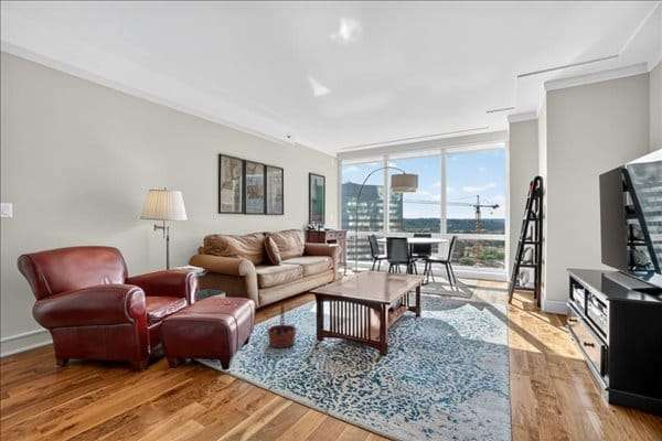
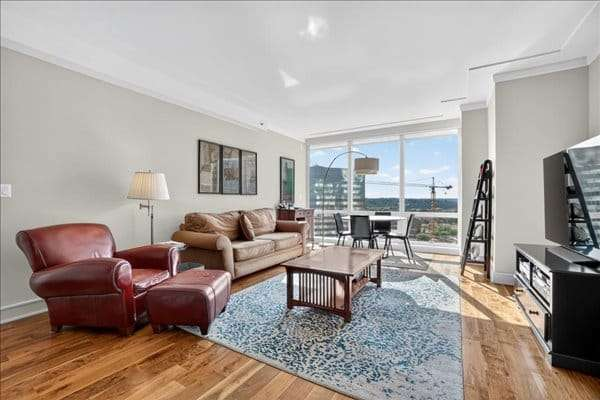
- basket [266,303,298,348]
